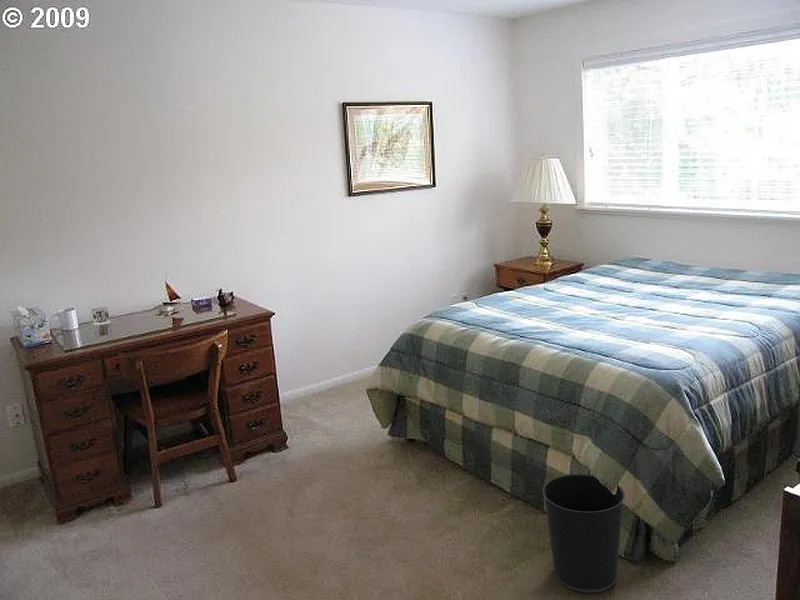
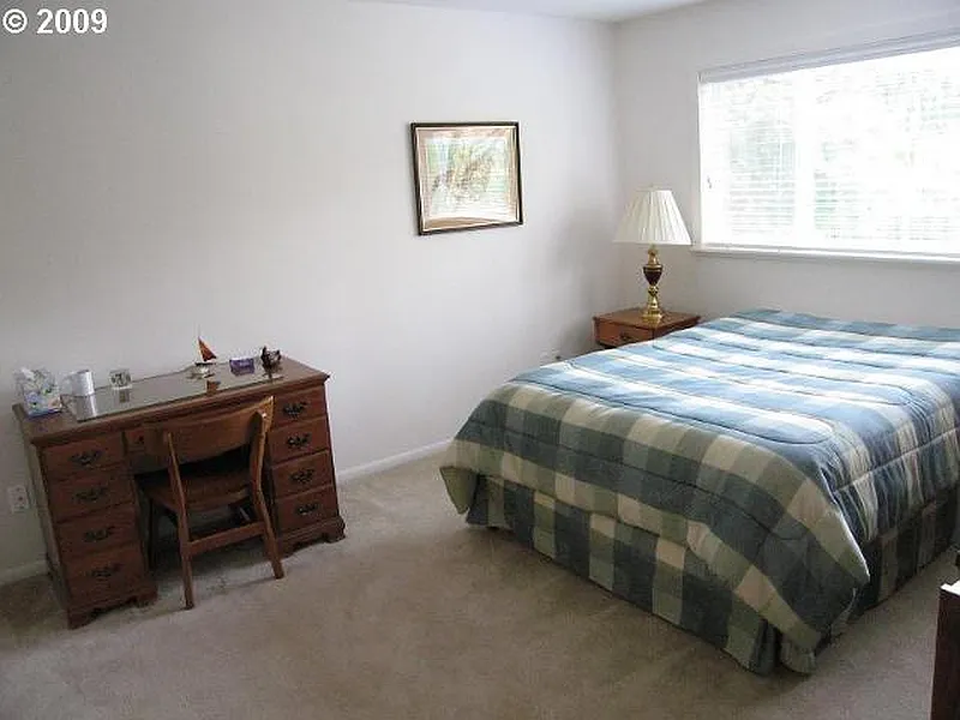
- wastebasket [541,473,626,594]
